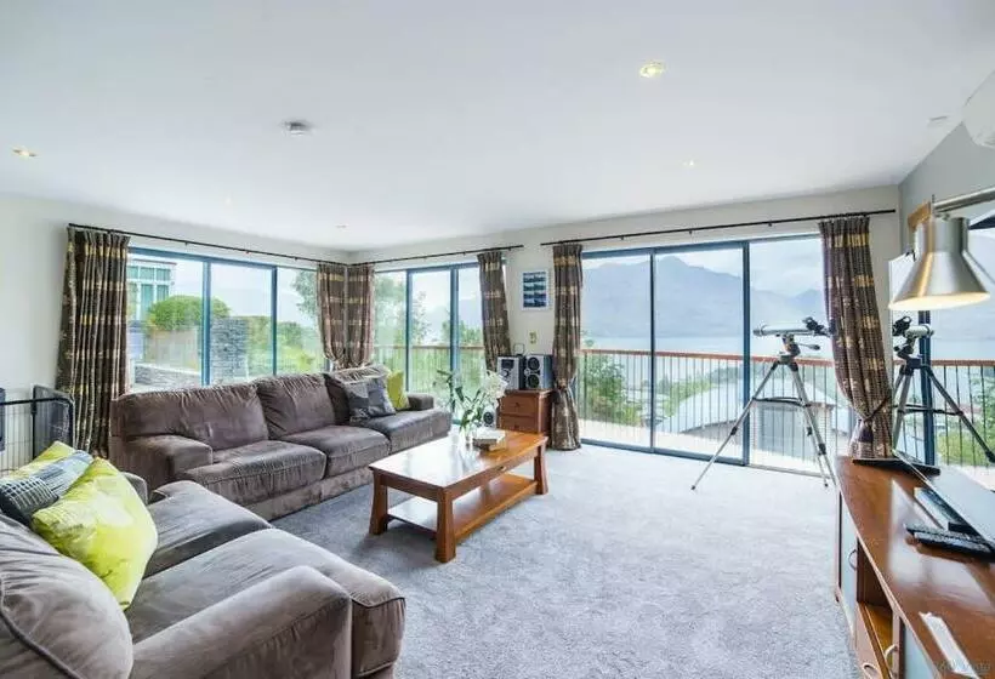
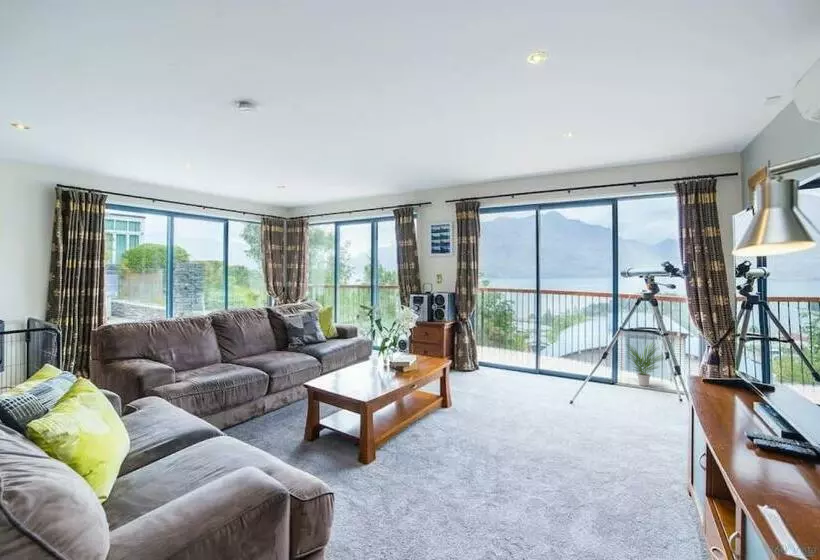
+ potted plant [625,342,665,387]
